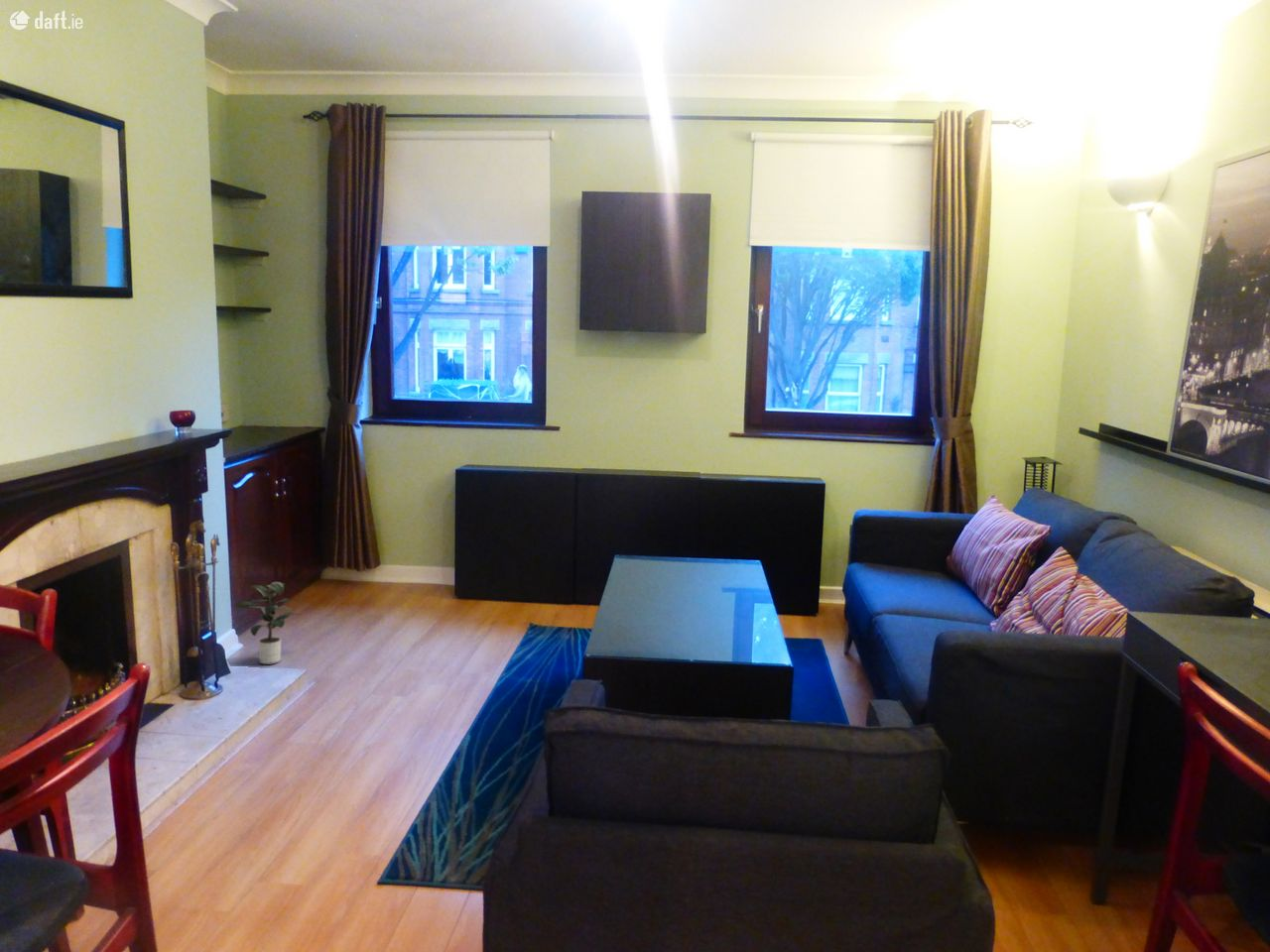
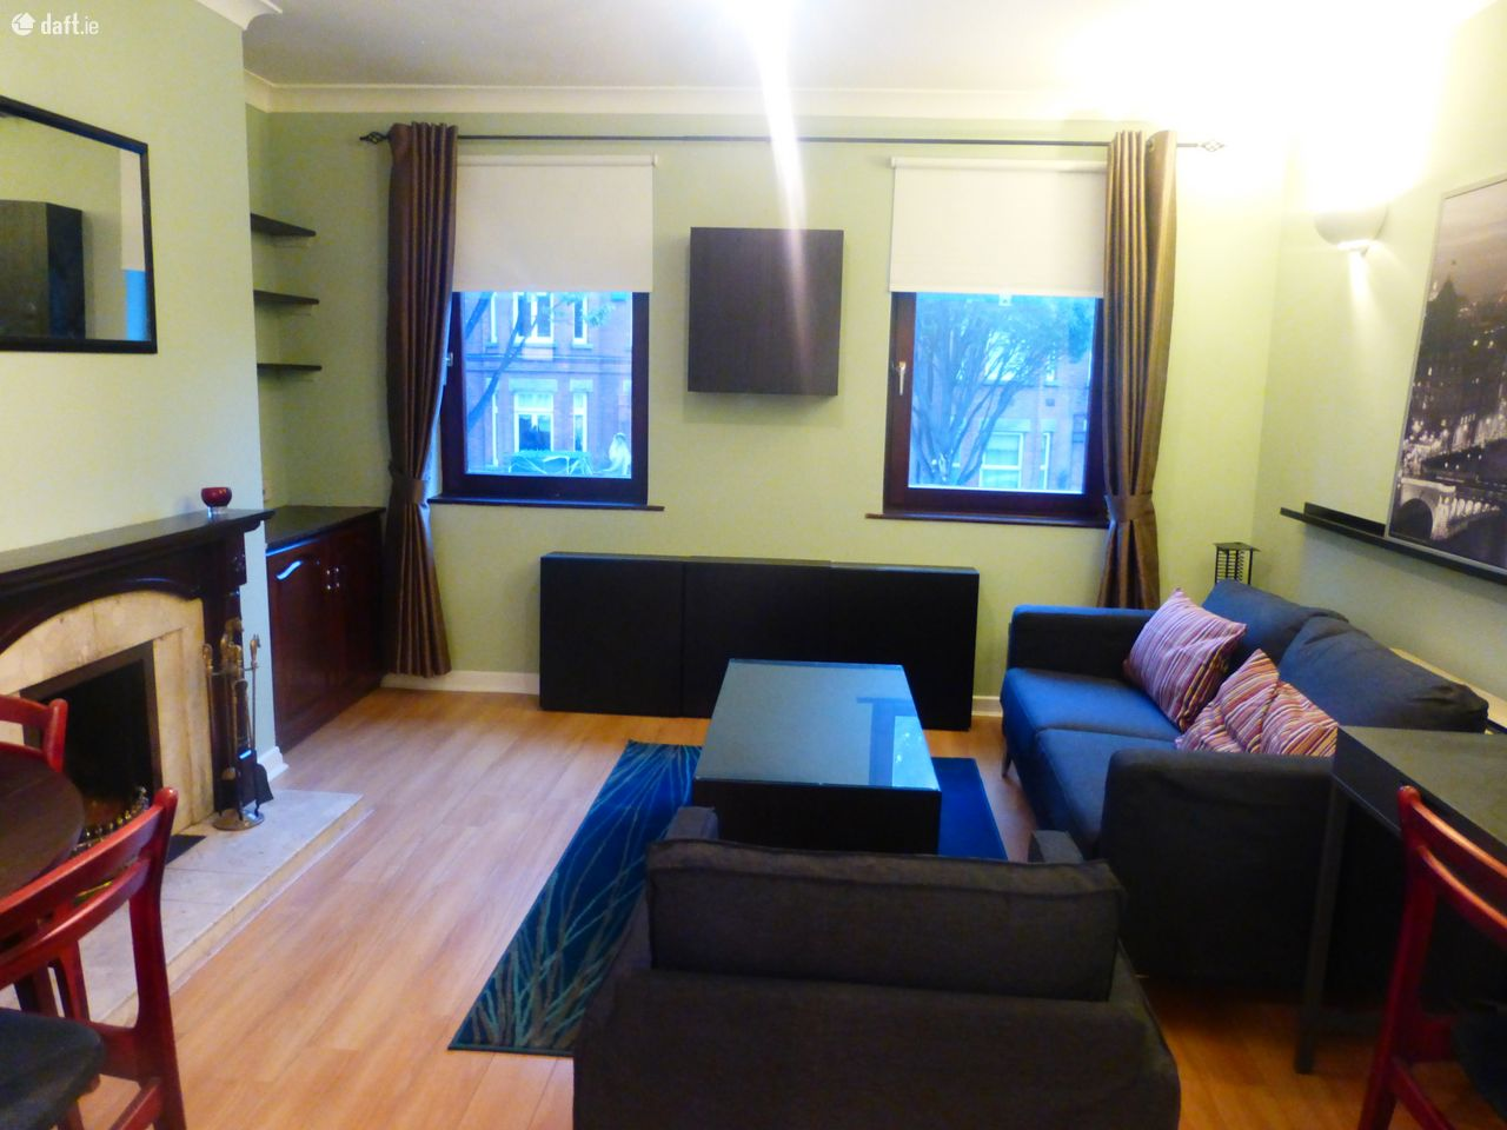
- potted plant [233,581,301,665]
